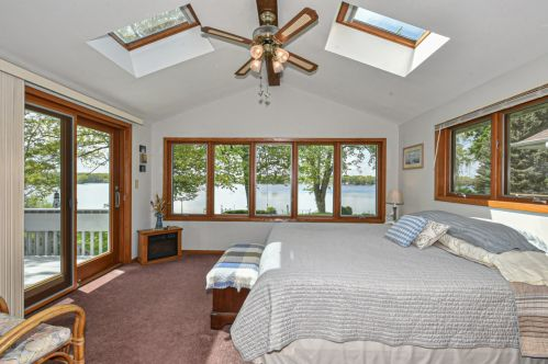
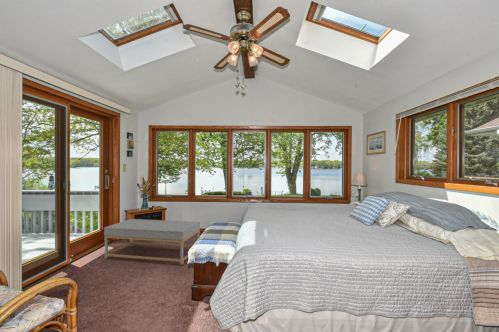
+ coffee table [103,218,201,266]
